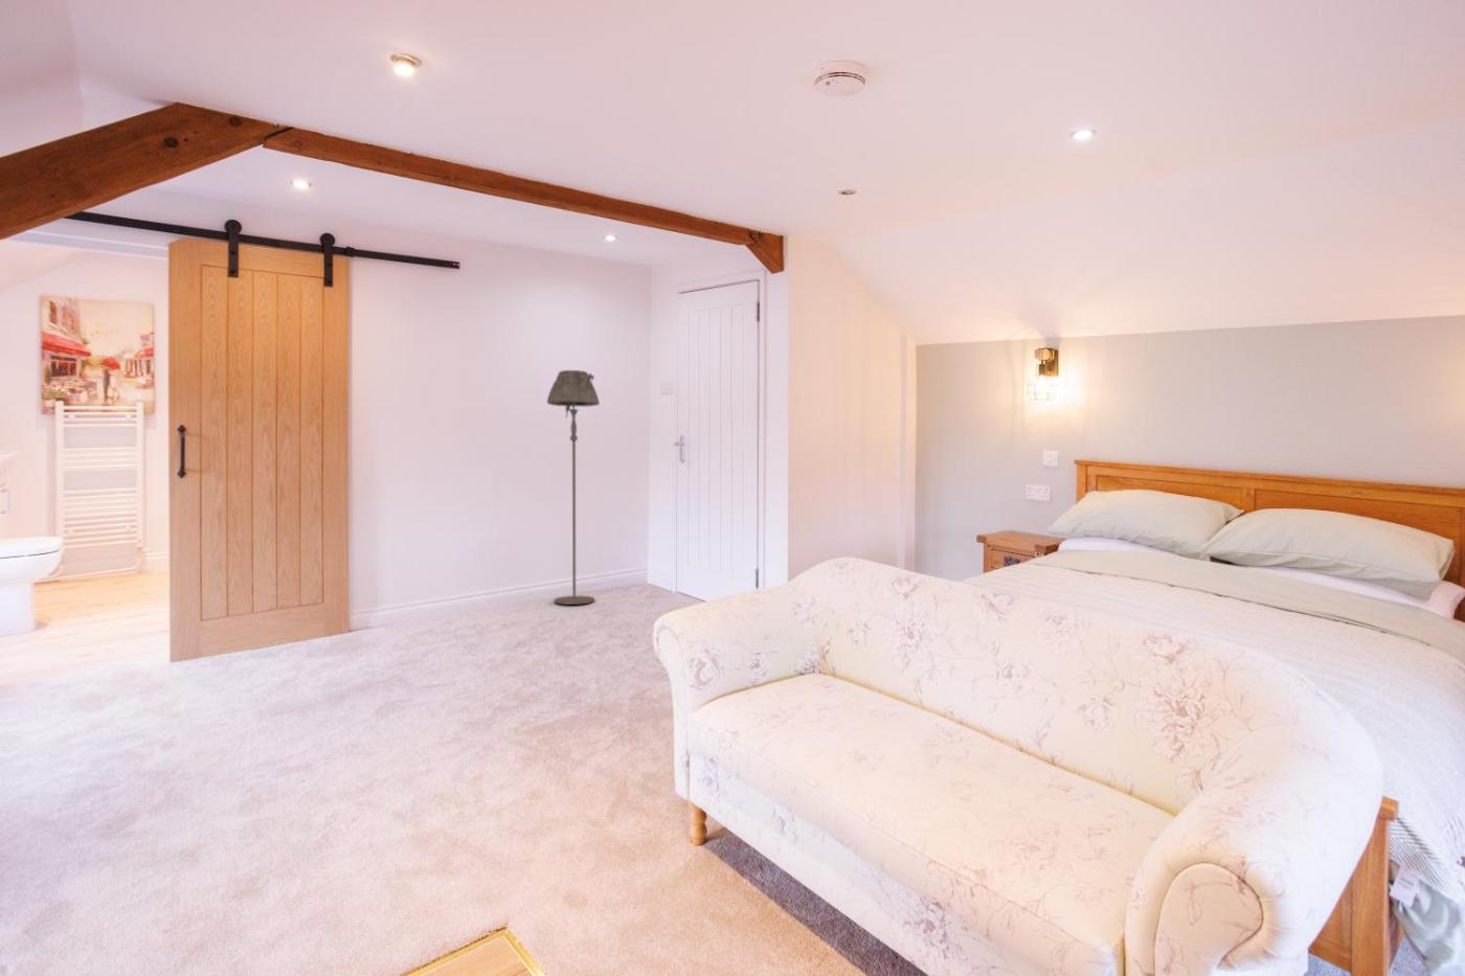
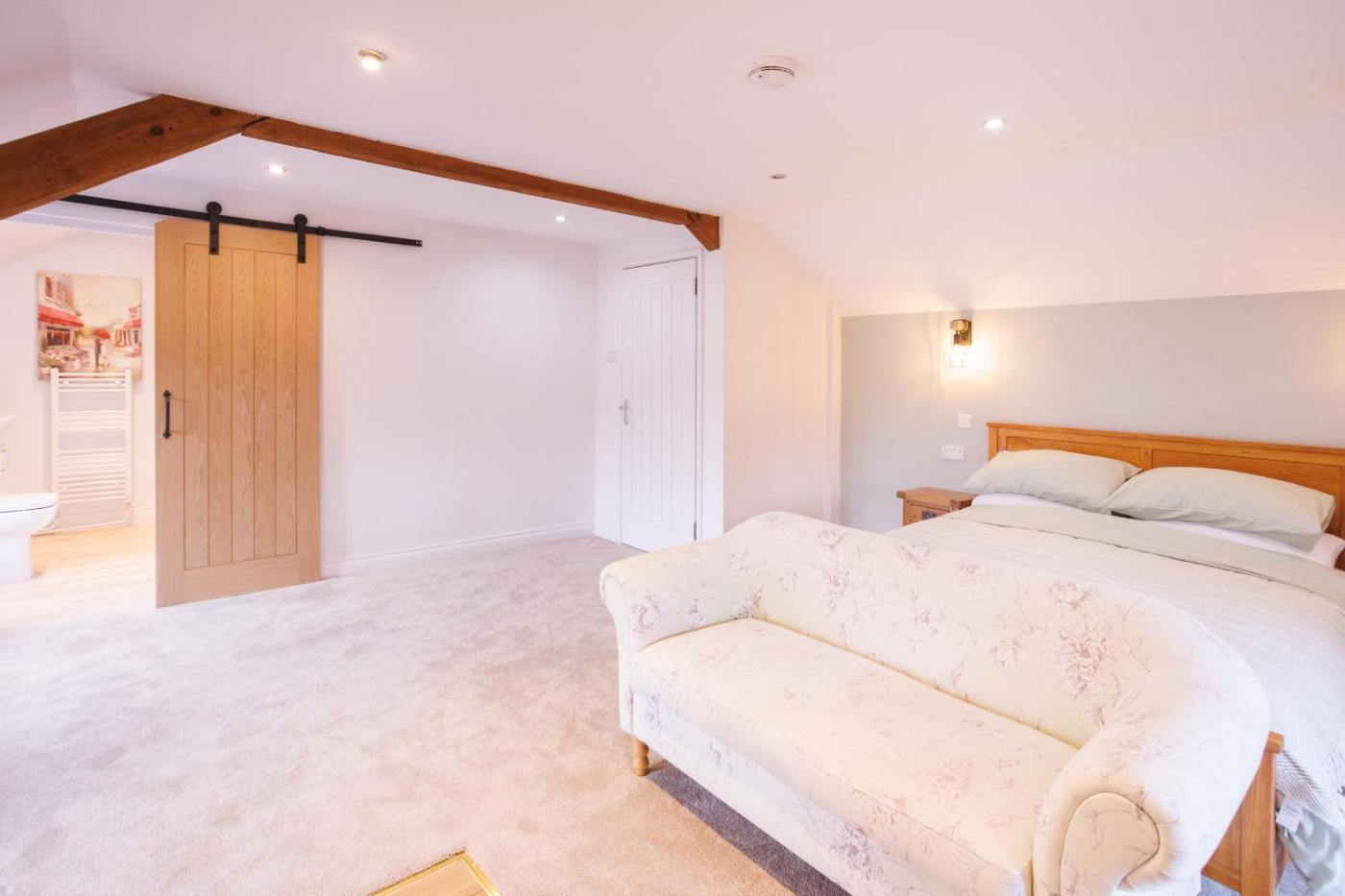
- floor lamp [546,369,600,606]
